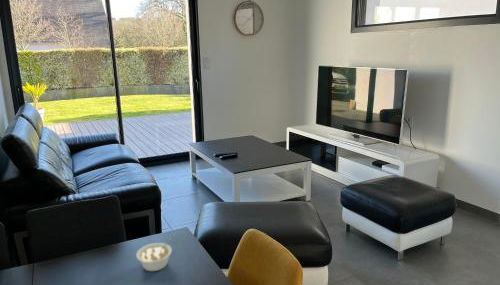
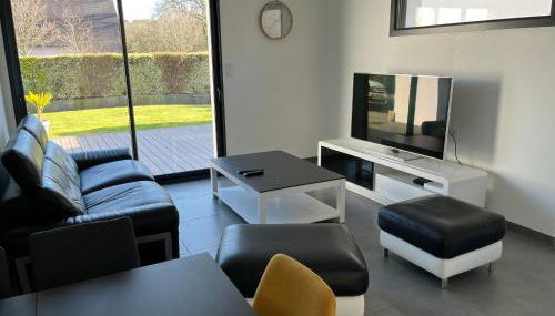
- legume [135,237,173,272]
